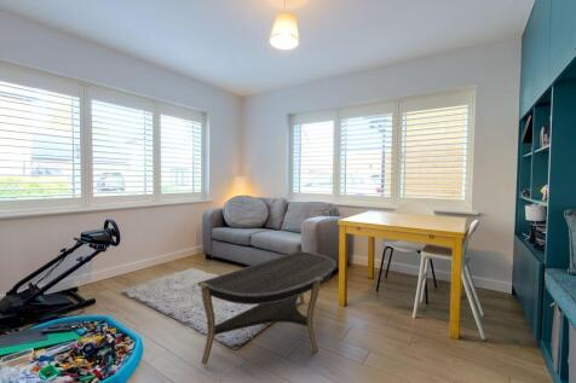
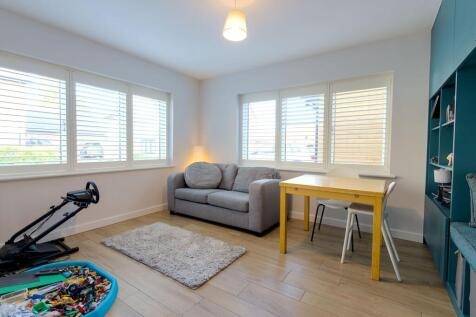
- coffee table [196,250,338,366]
